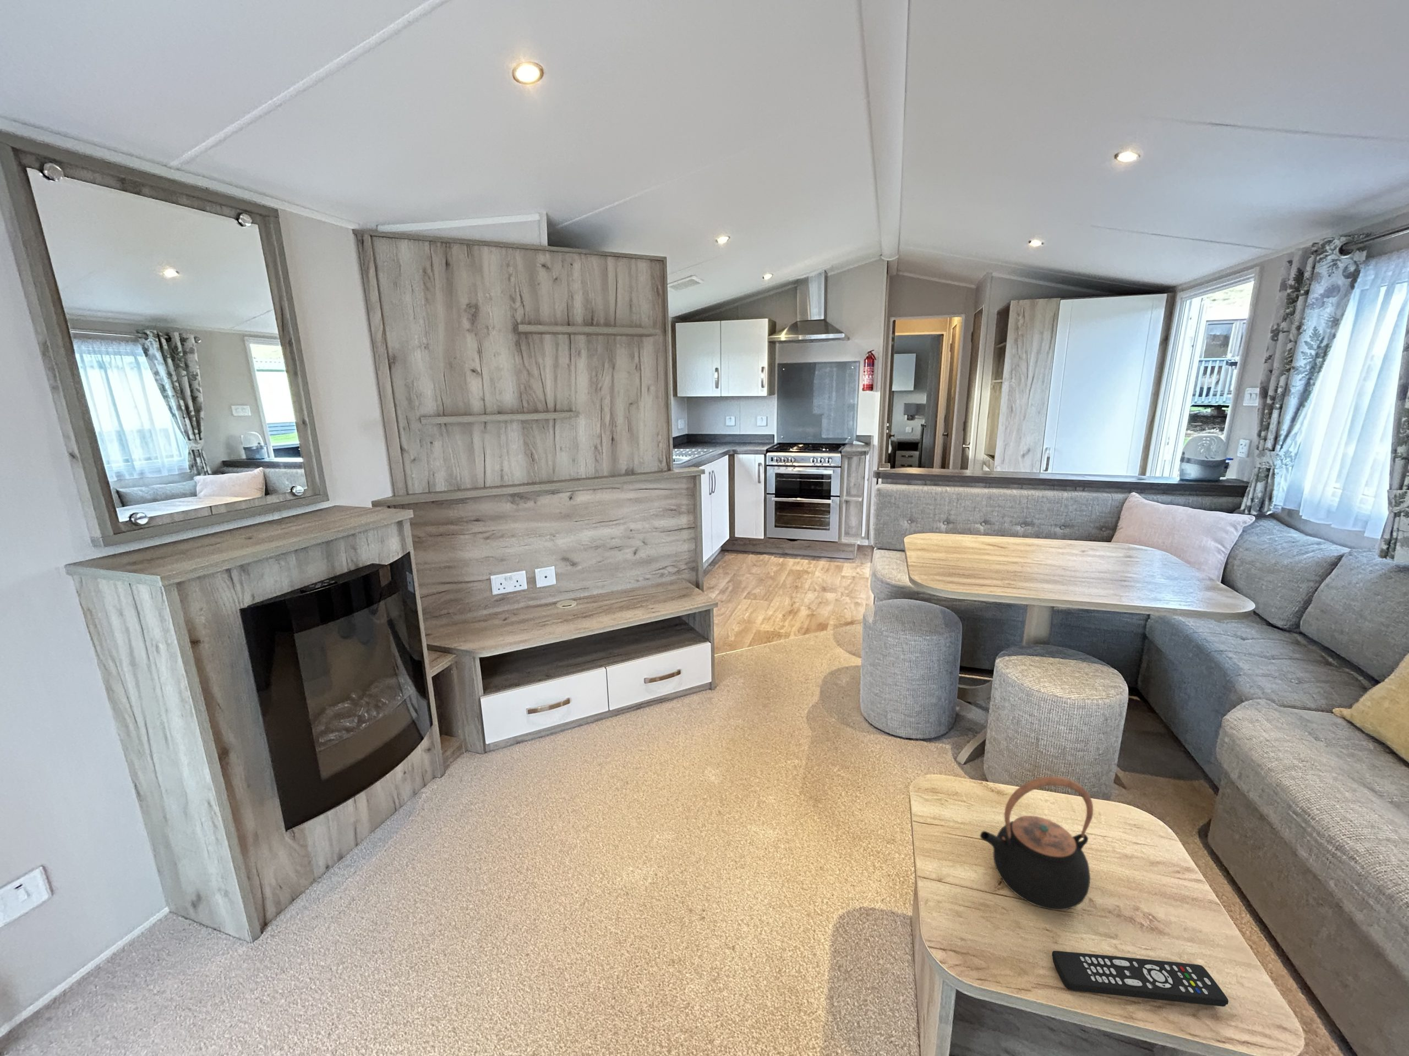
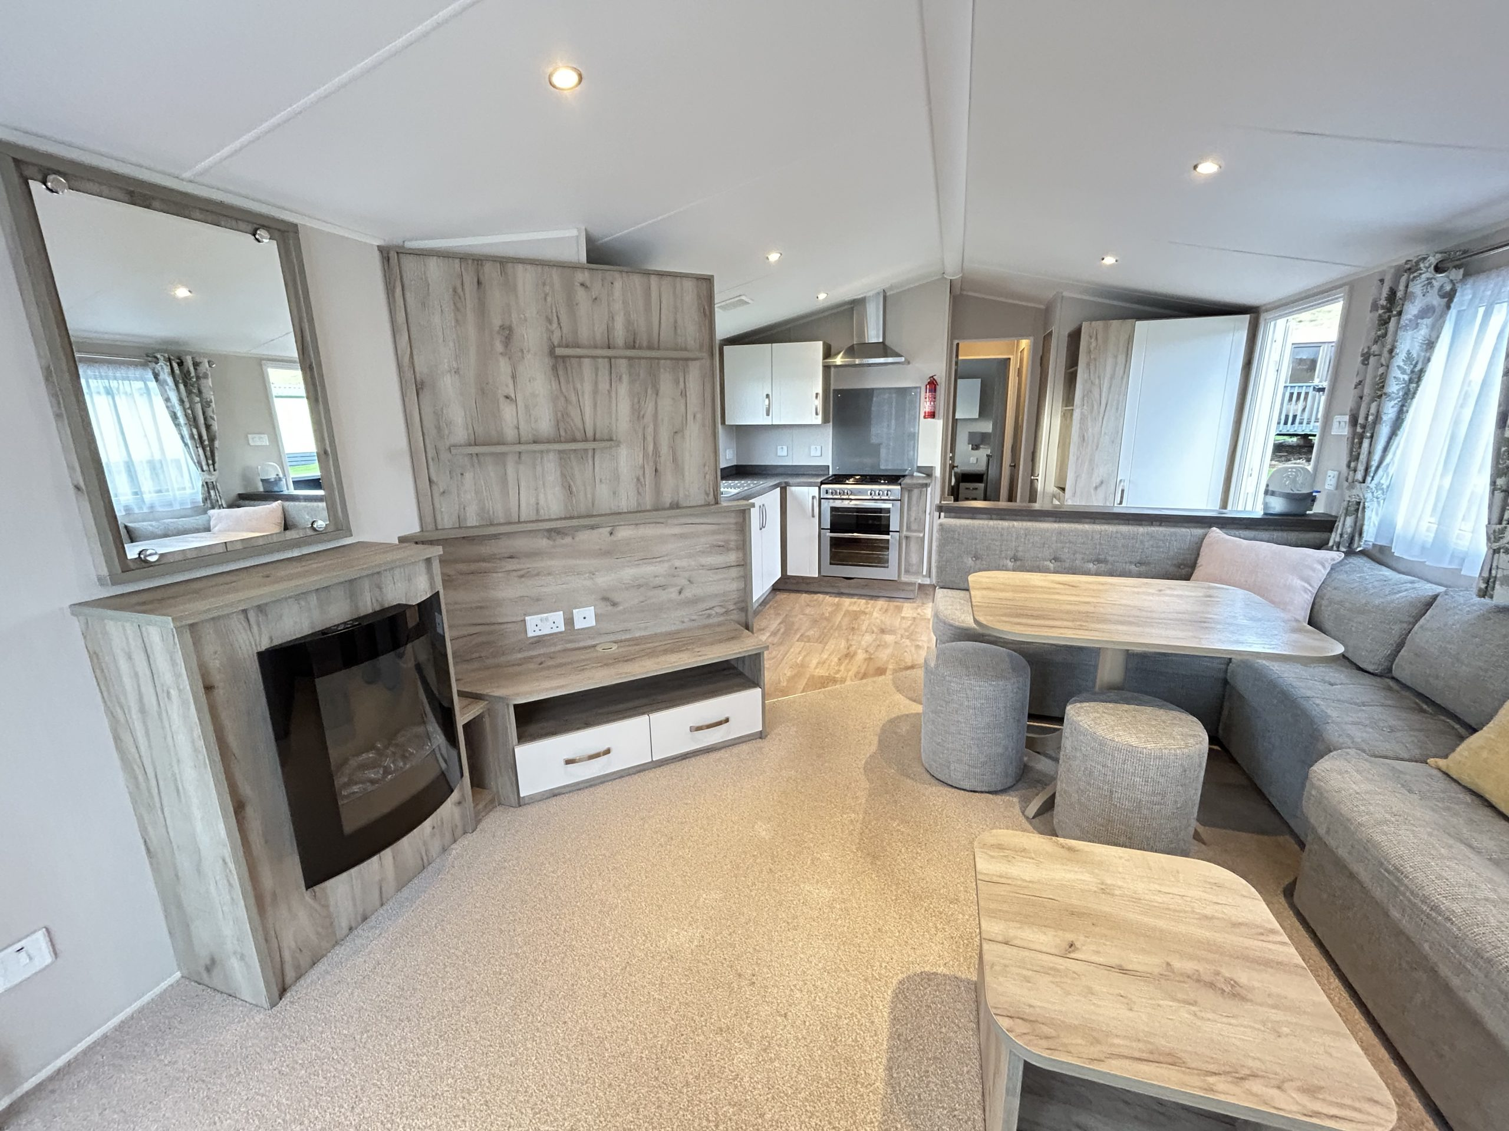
- remote control [1052,951,1229,1007]
- teapot [980,776,1094,911]
